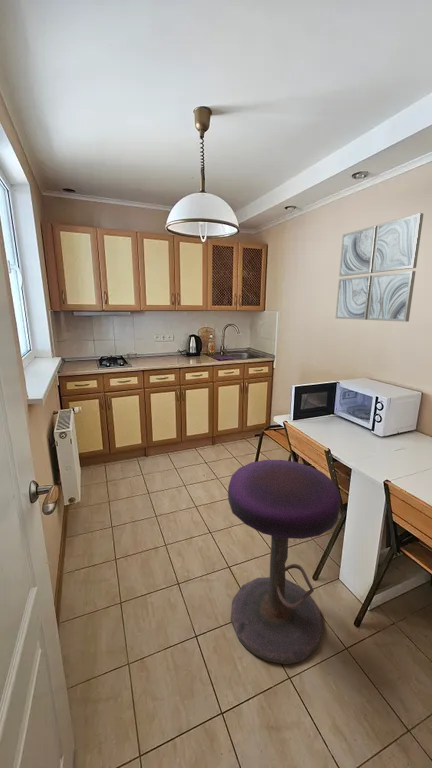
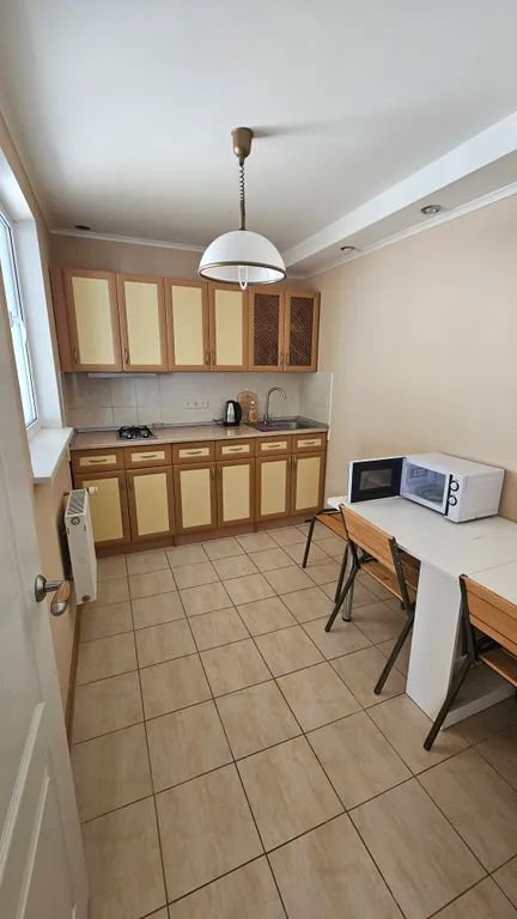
- stool [227,459,342,665]
- wall art [335,212,424,323]
